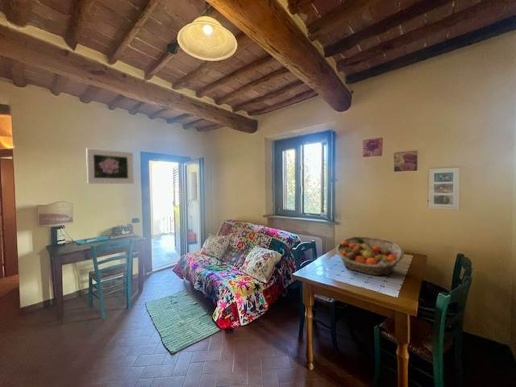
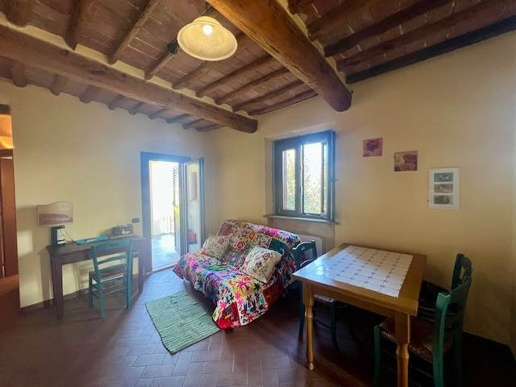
- fruit basket [335,236,405,276]
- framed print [85,147,135,185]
